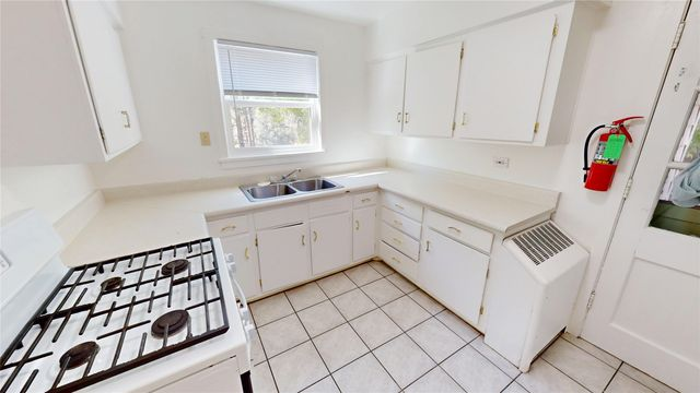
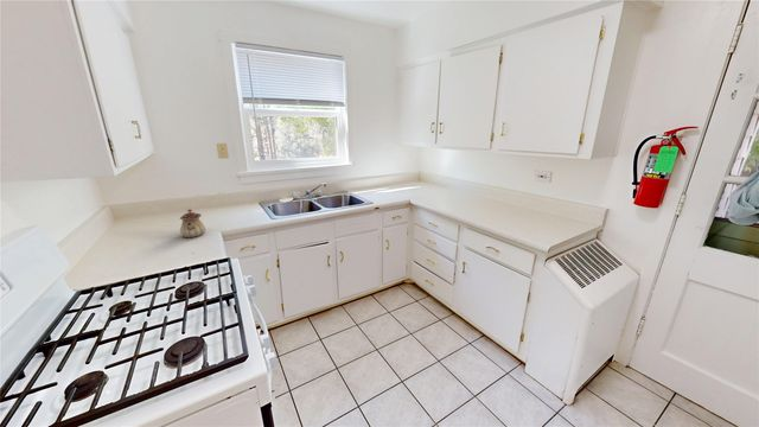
+ teapot [179,209,206,238]
